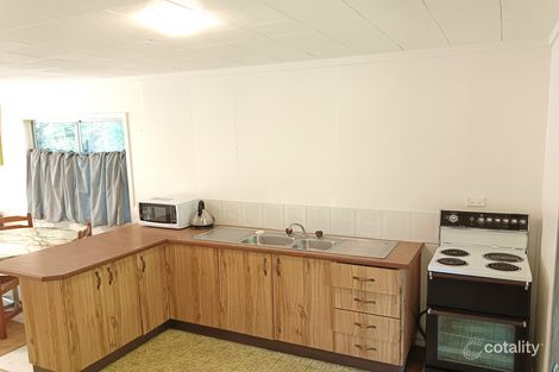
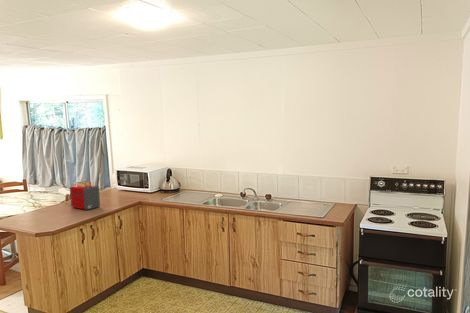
+ toaster [69,180,101,211]
